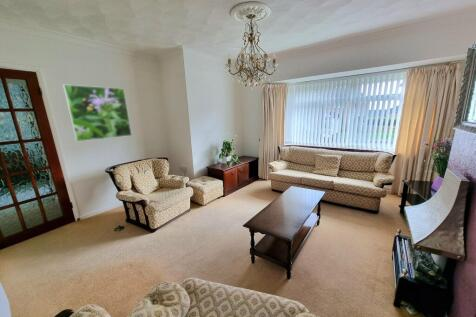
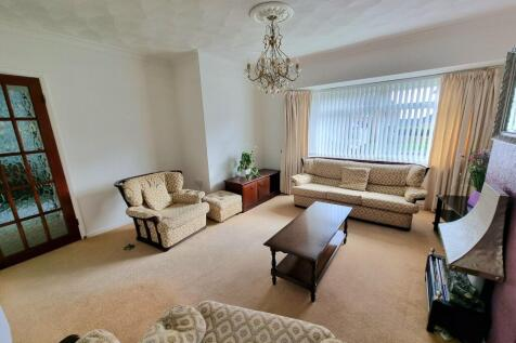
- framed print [62,84,133,142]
